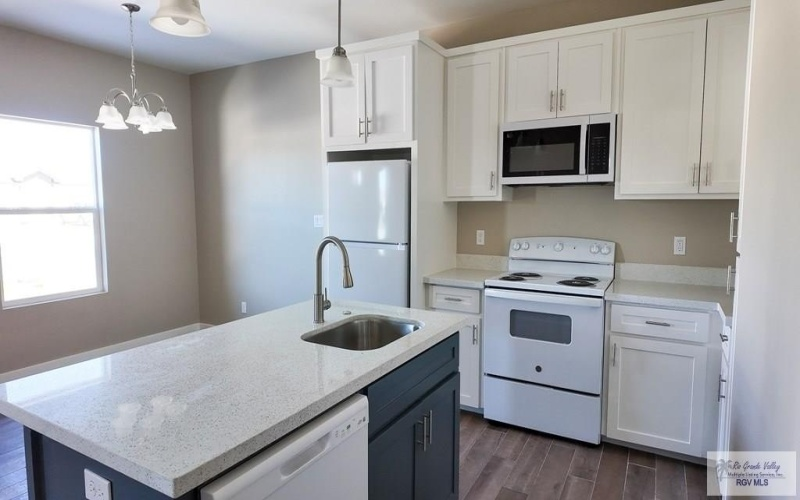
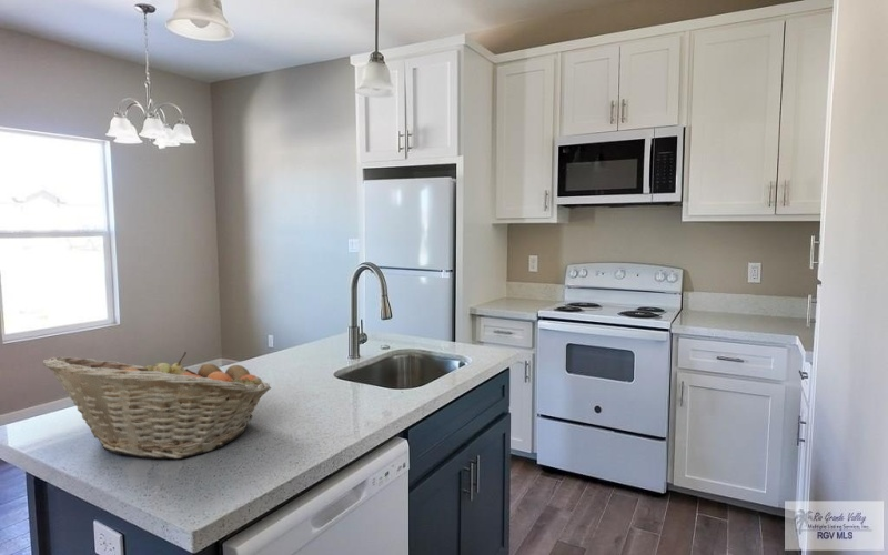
+ fruit basket [42,351,272,460]
